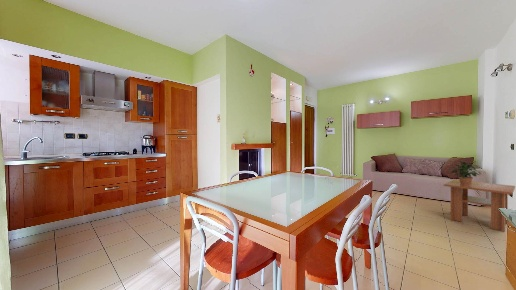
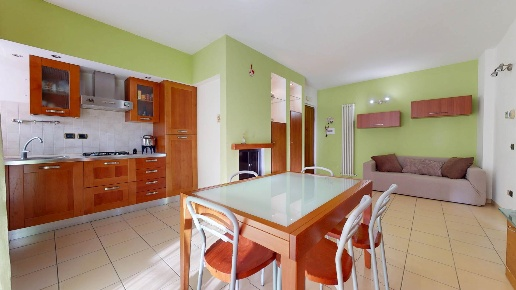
- potted plant [450,159,482,186]
- coffee table [443,179,516,233]
